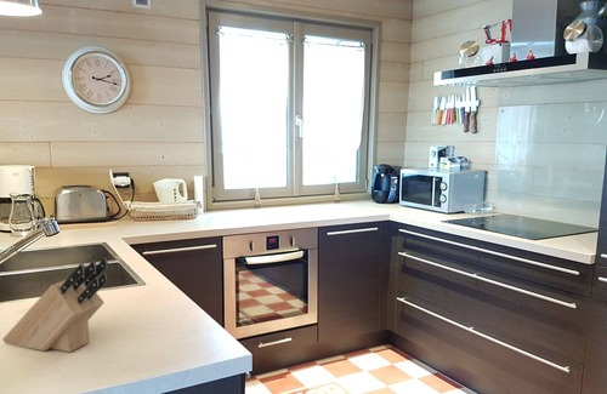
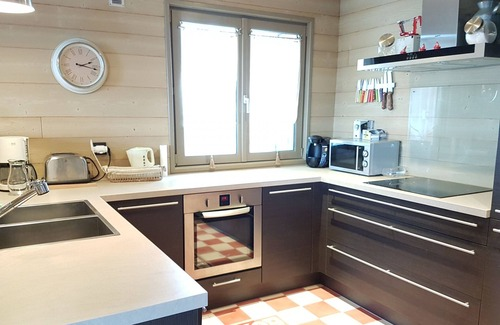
- knife block [1,257,109,353]
